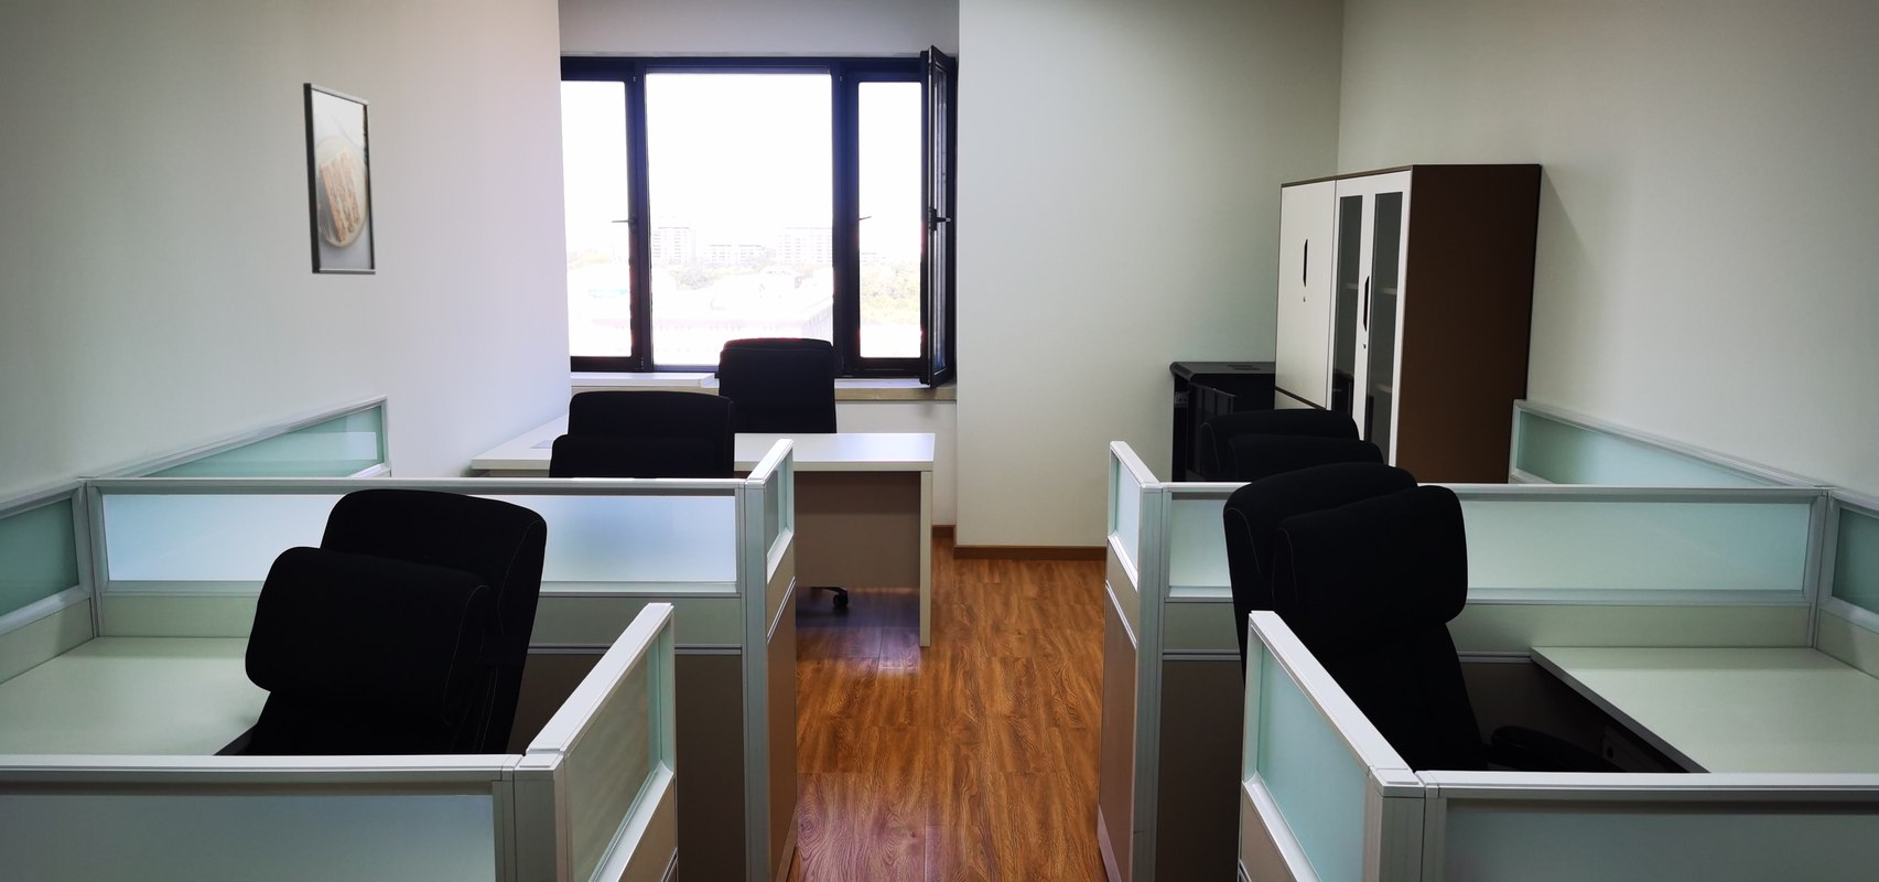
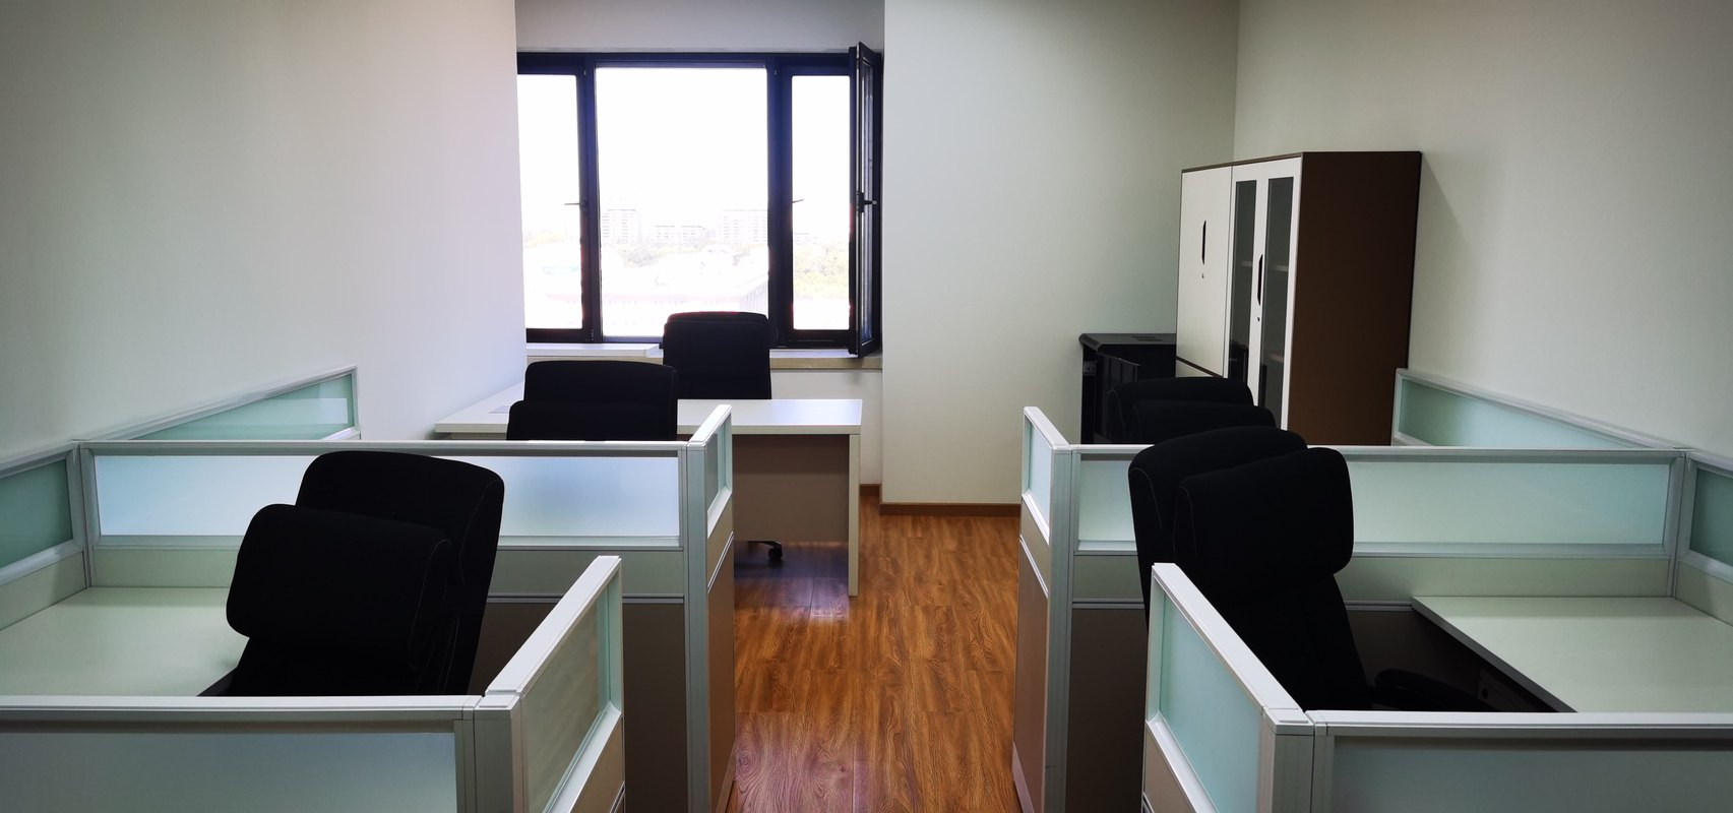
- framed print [302,81,377,276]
